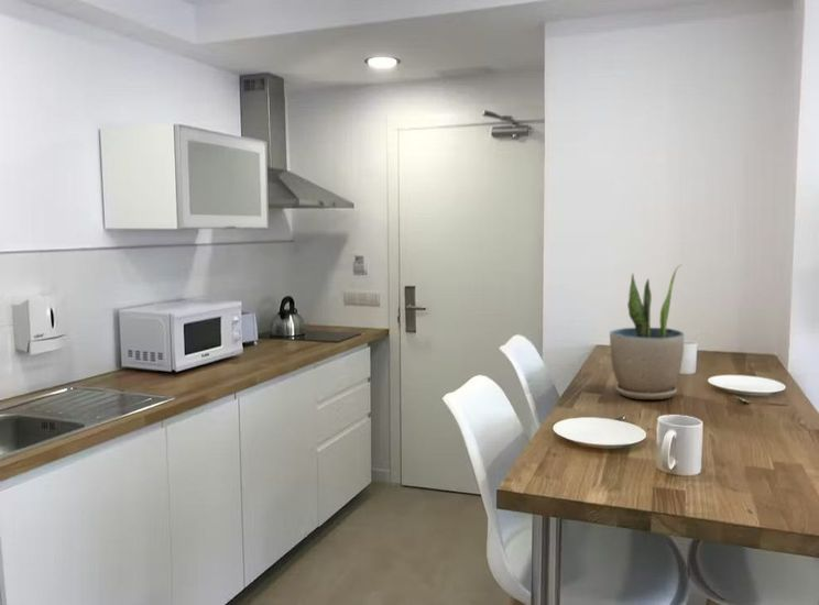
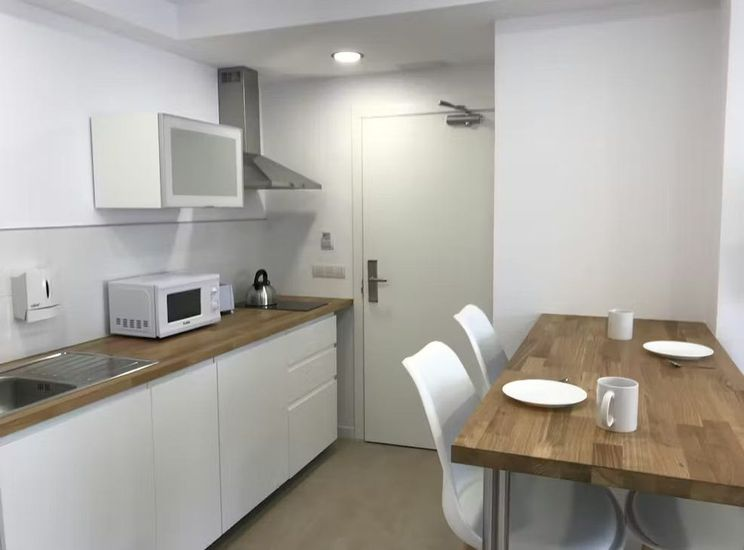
- potted plant [609,263,685,400]
